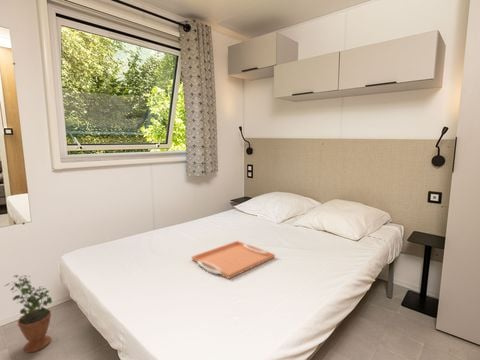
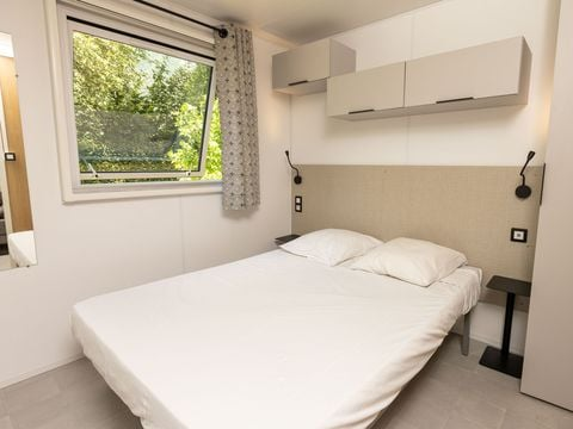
- serving tray [191,240,276,280]
- potted plant [3,274,53,353]
